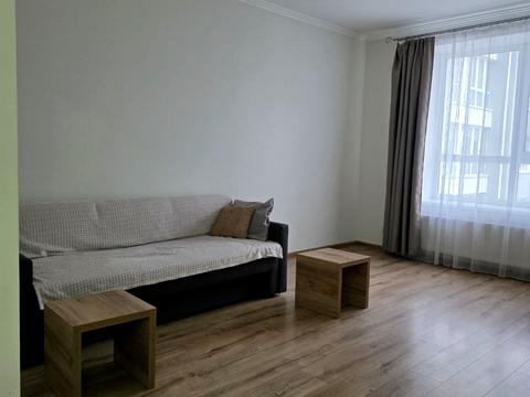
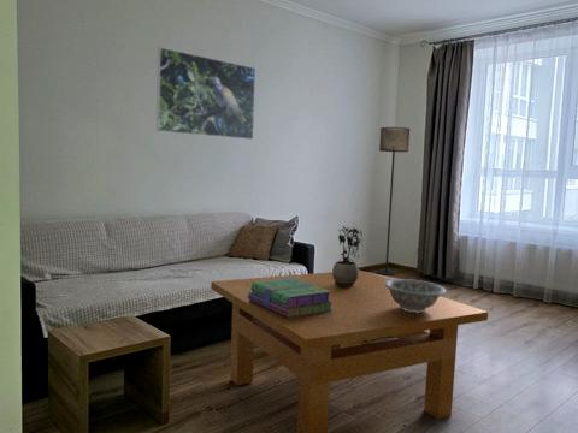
+ potted plant [331,221,364,287]
+ floor lamp [376,126,411,277]
+ decorative bowl [384,278,447,313]
+ table [210,269,489,433]
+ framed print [155,46,256,141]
+ stack of books [248,278,334,318]
